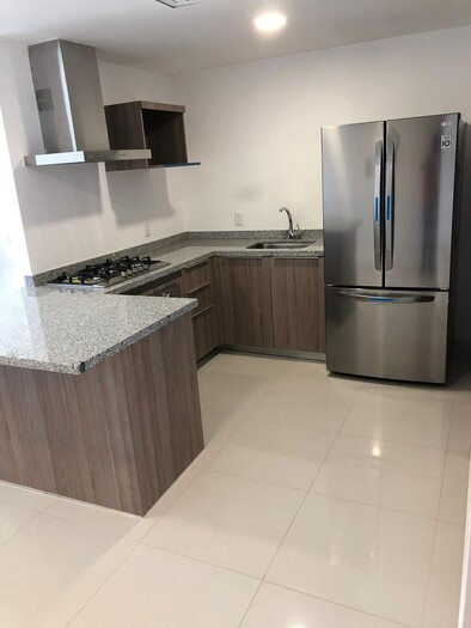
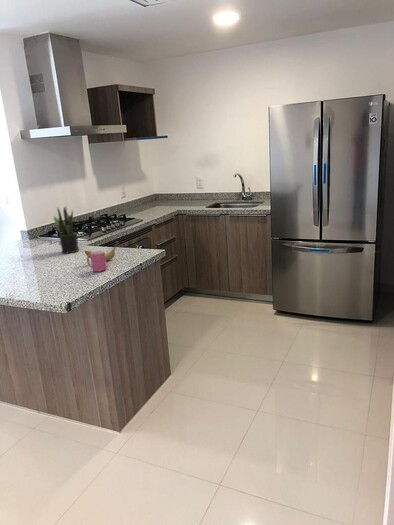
+ potted plant [53,206,80,254]
+ fruit [83,240,120,262]
+ mug [86,250,108,273]
